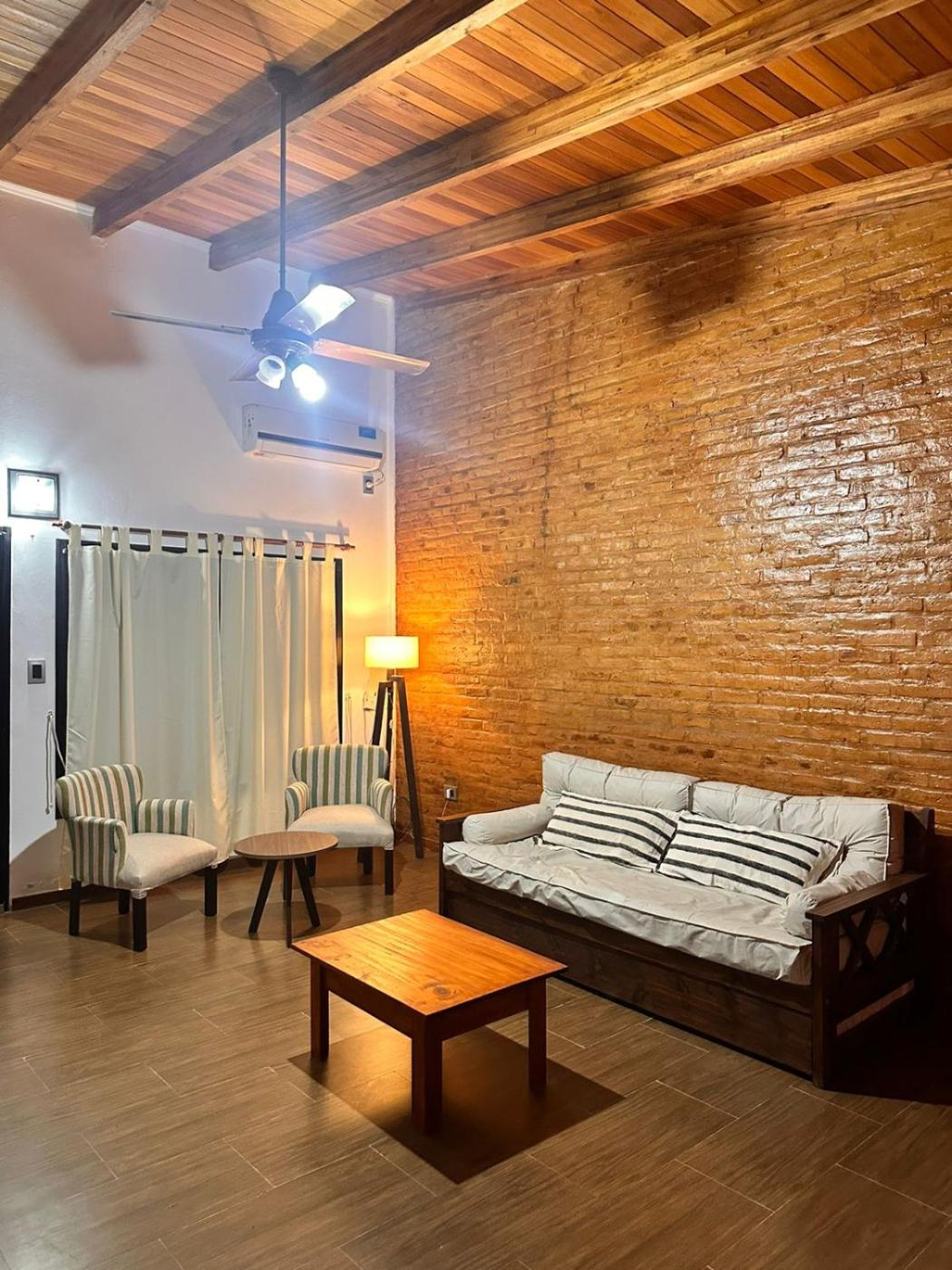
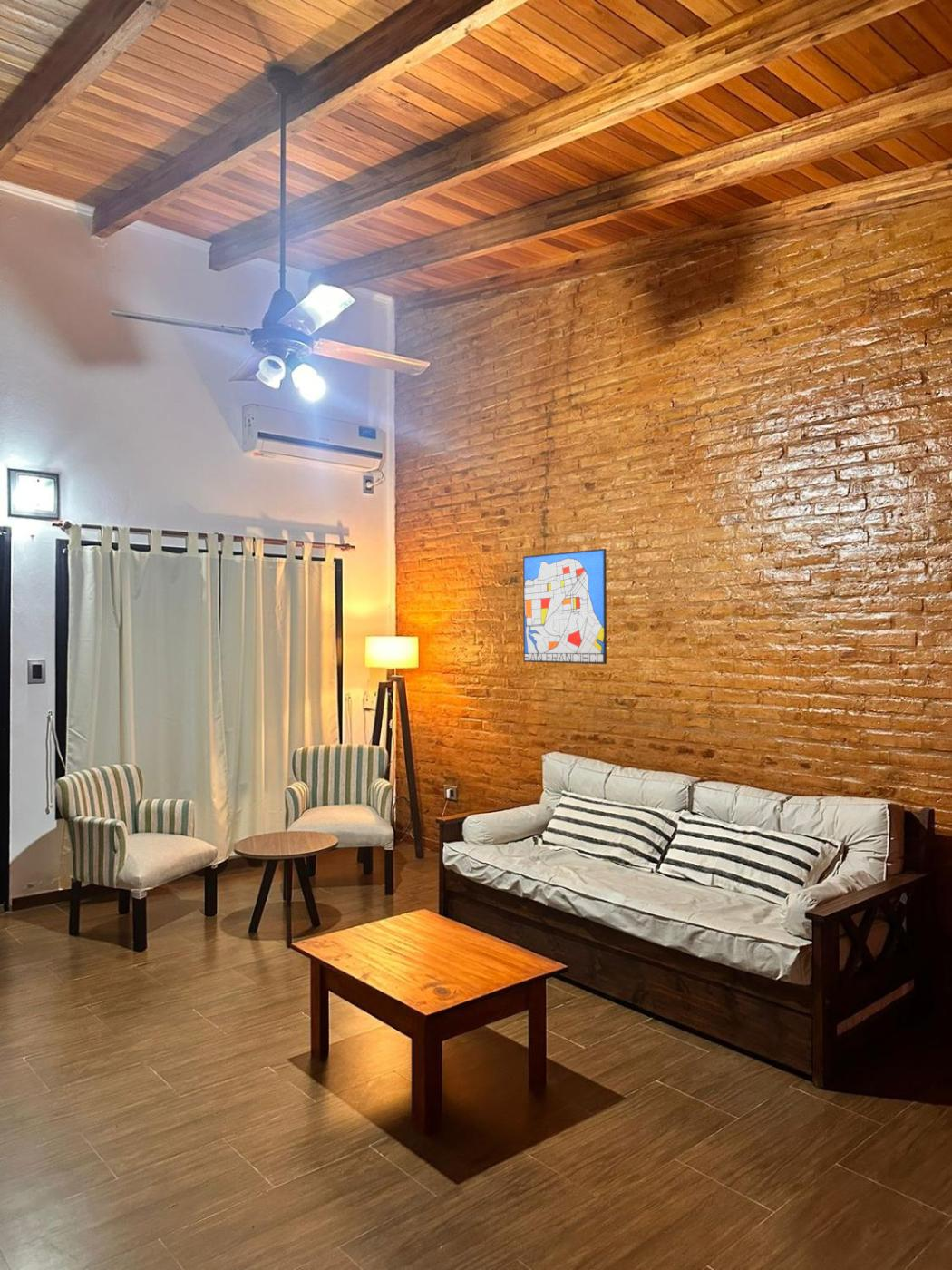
+ wall art [522,548,607,665]
